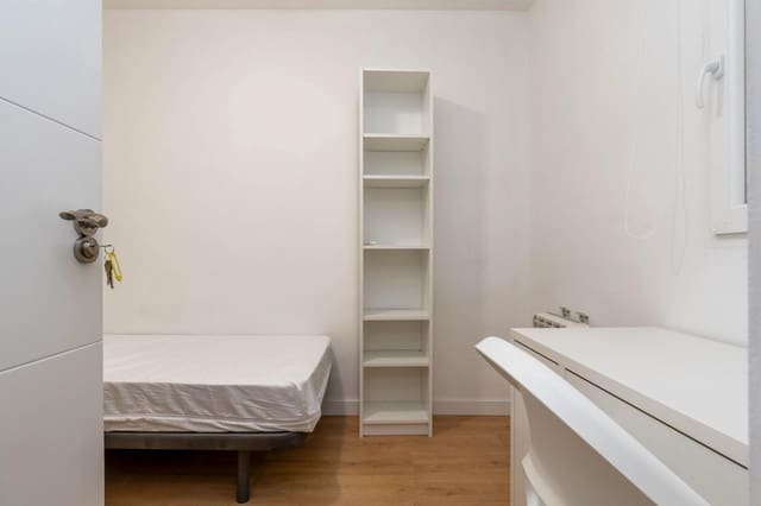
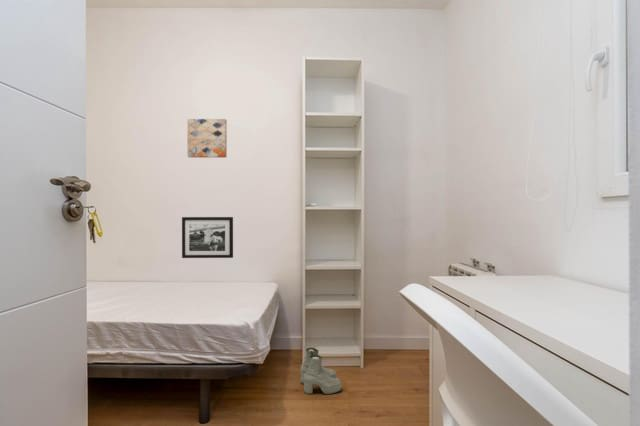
+ picture frame [181,216,234,259]
+ boots [300,347,342,395]
+ wall art [186,118,228,159]
